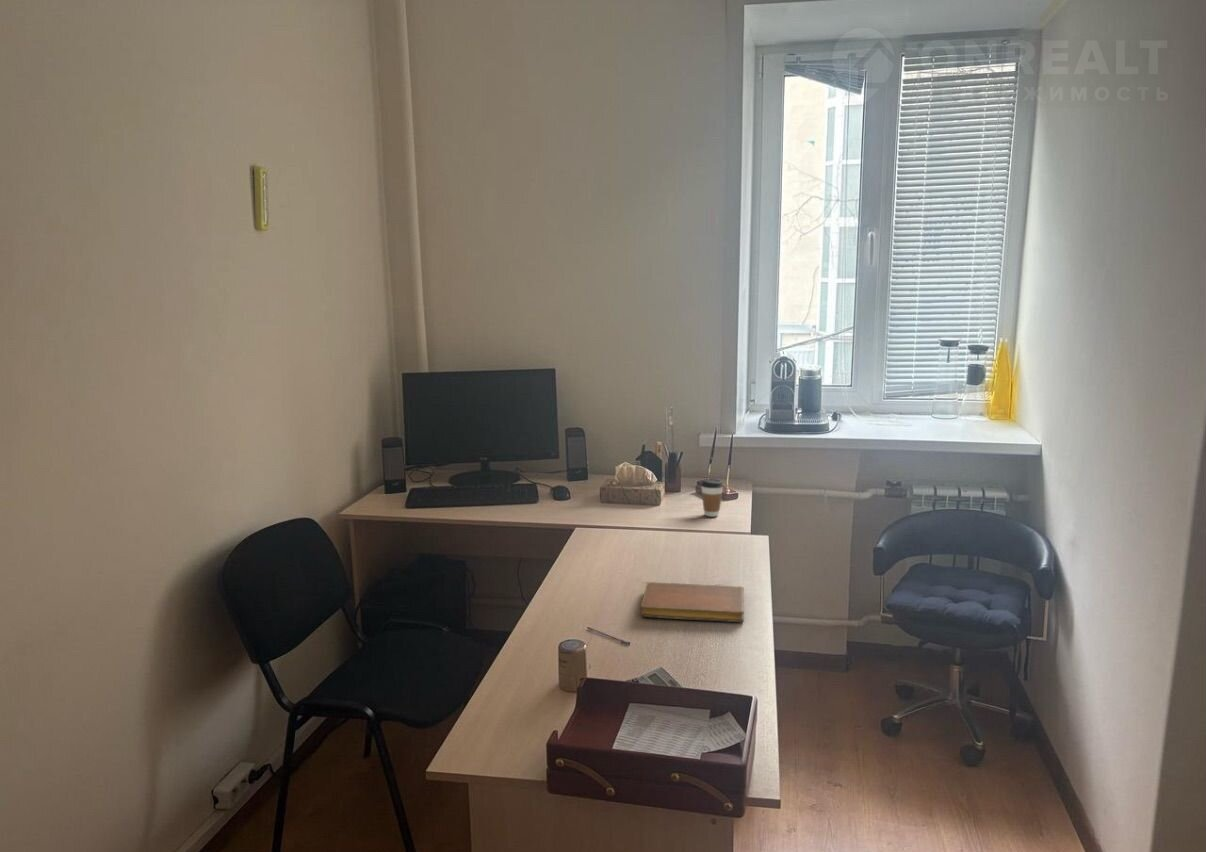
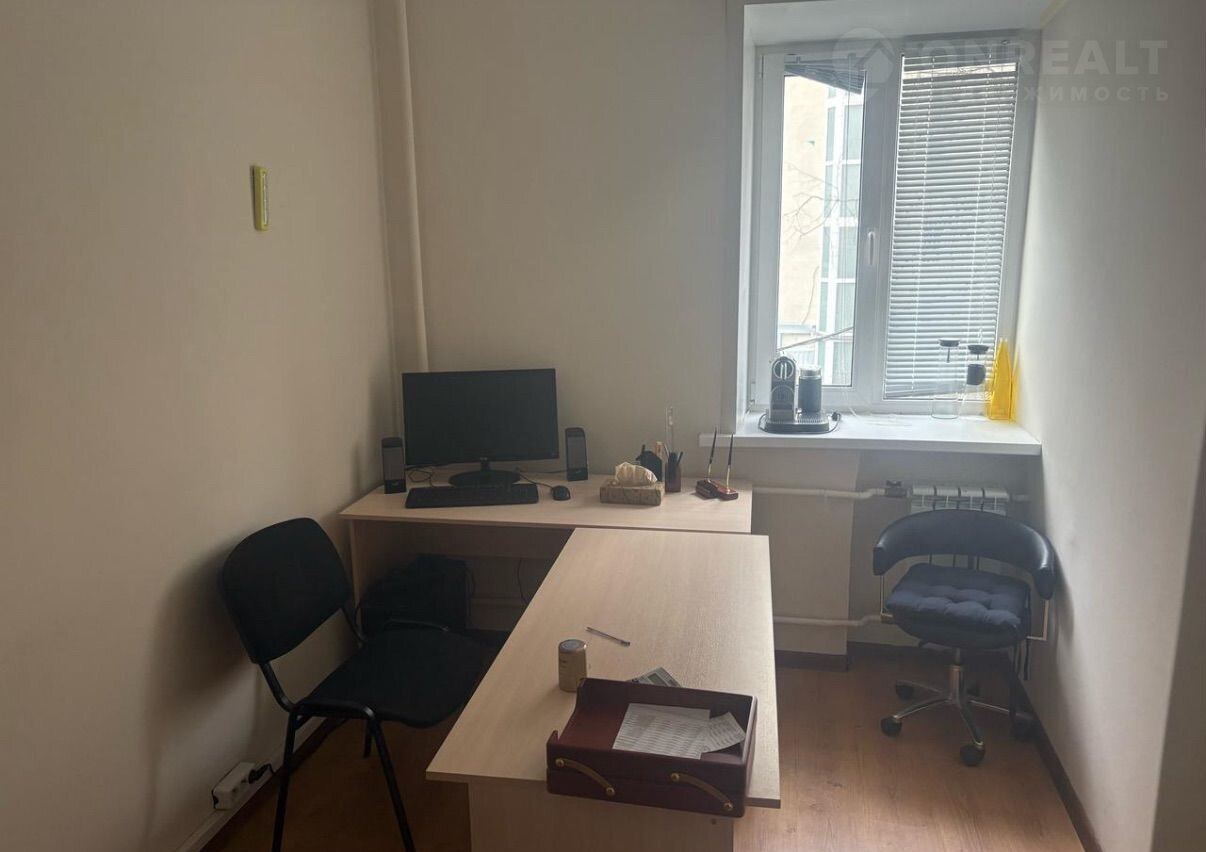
- notebook [640,581,745,623]
- coffee cup [700,478,724,518]
